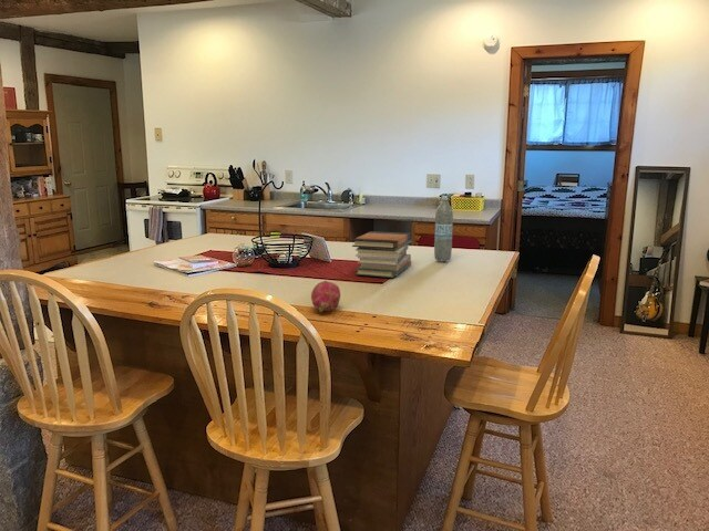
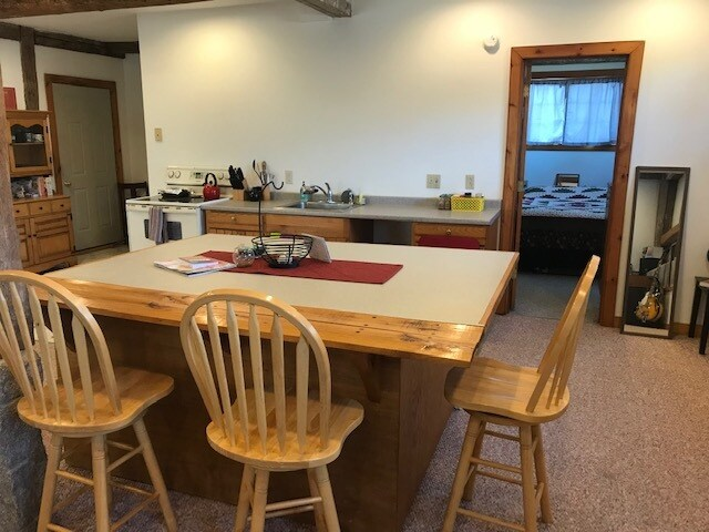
- book stack [351,230,413,279]
- fruit [310,280,341,314]
- water bottle [433,195,454,262]
